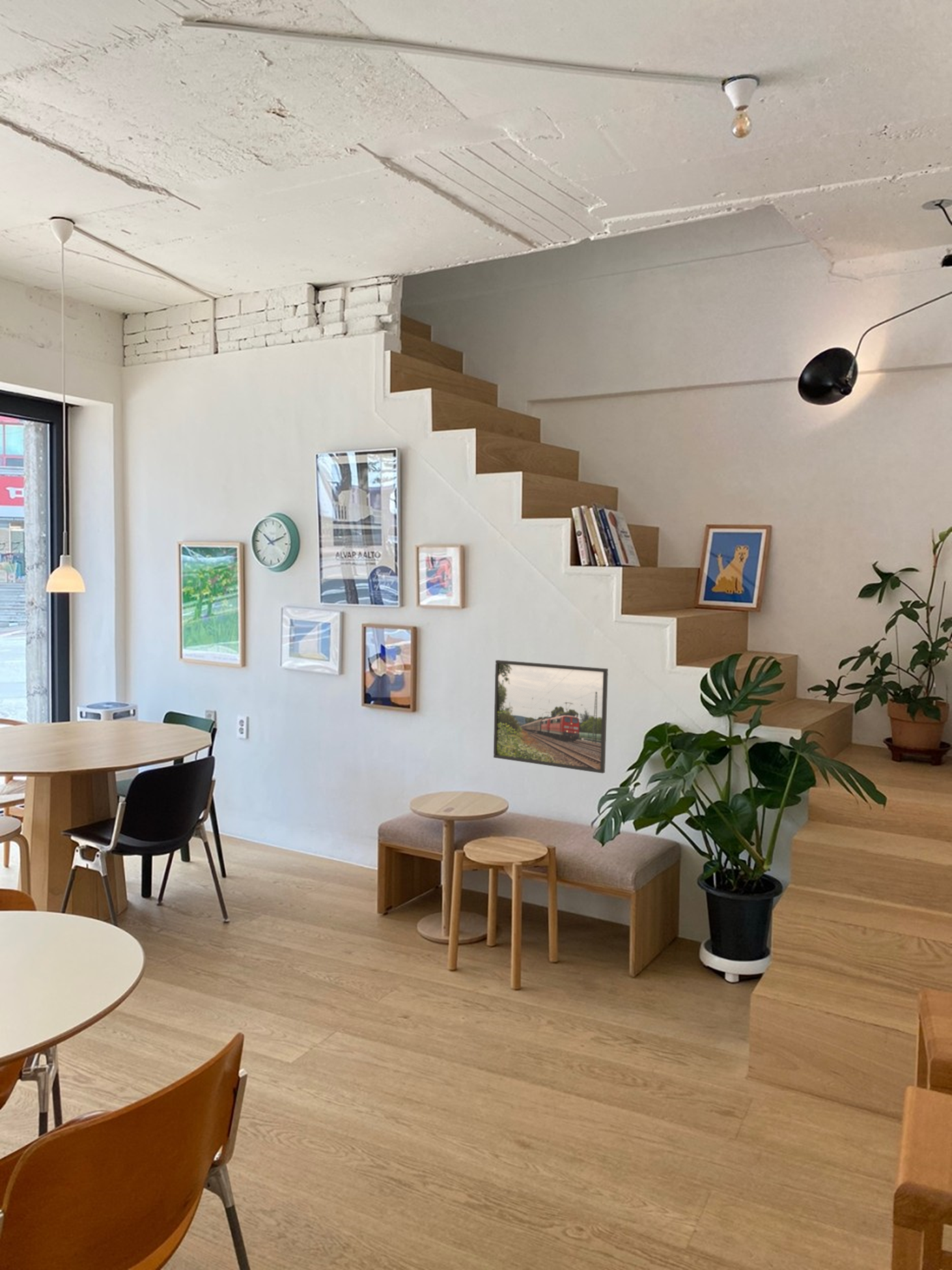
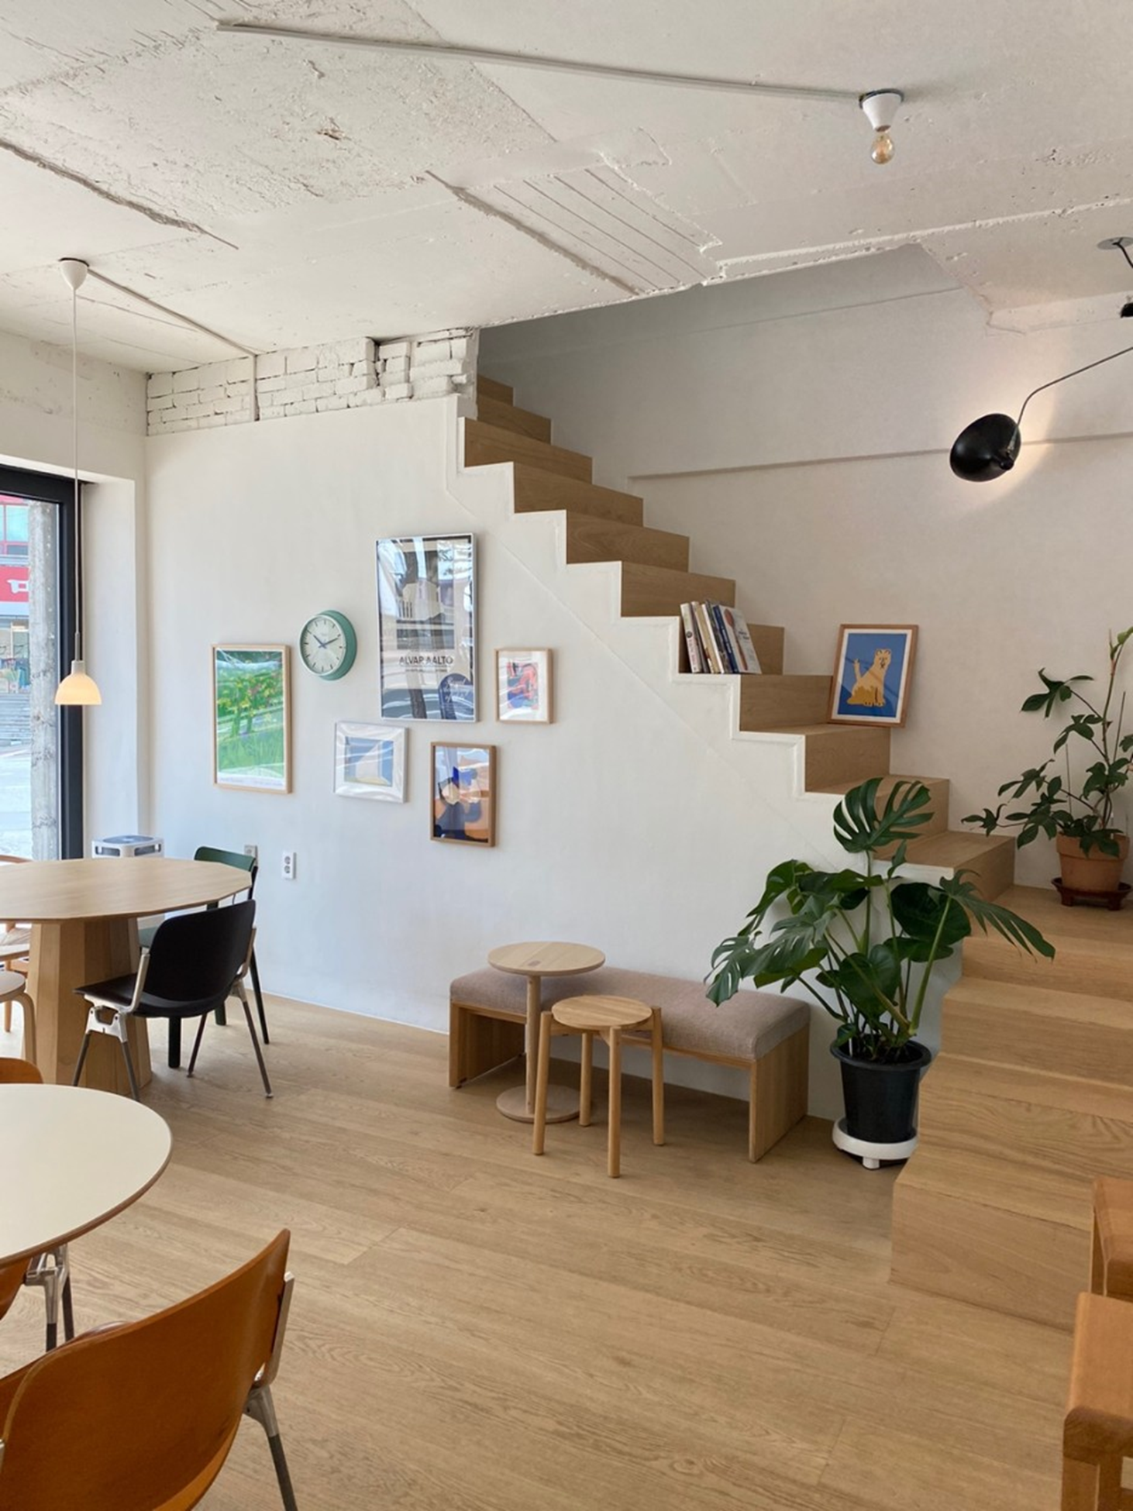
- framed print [493,659,609,774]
